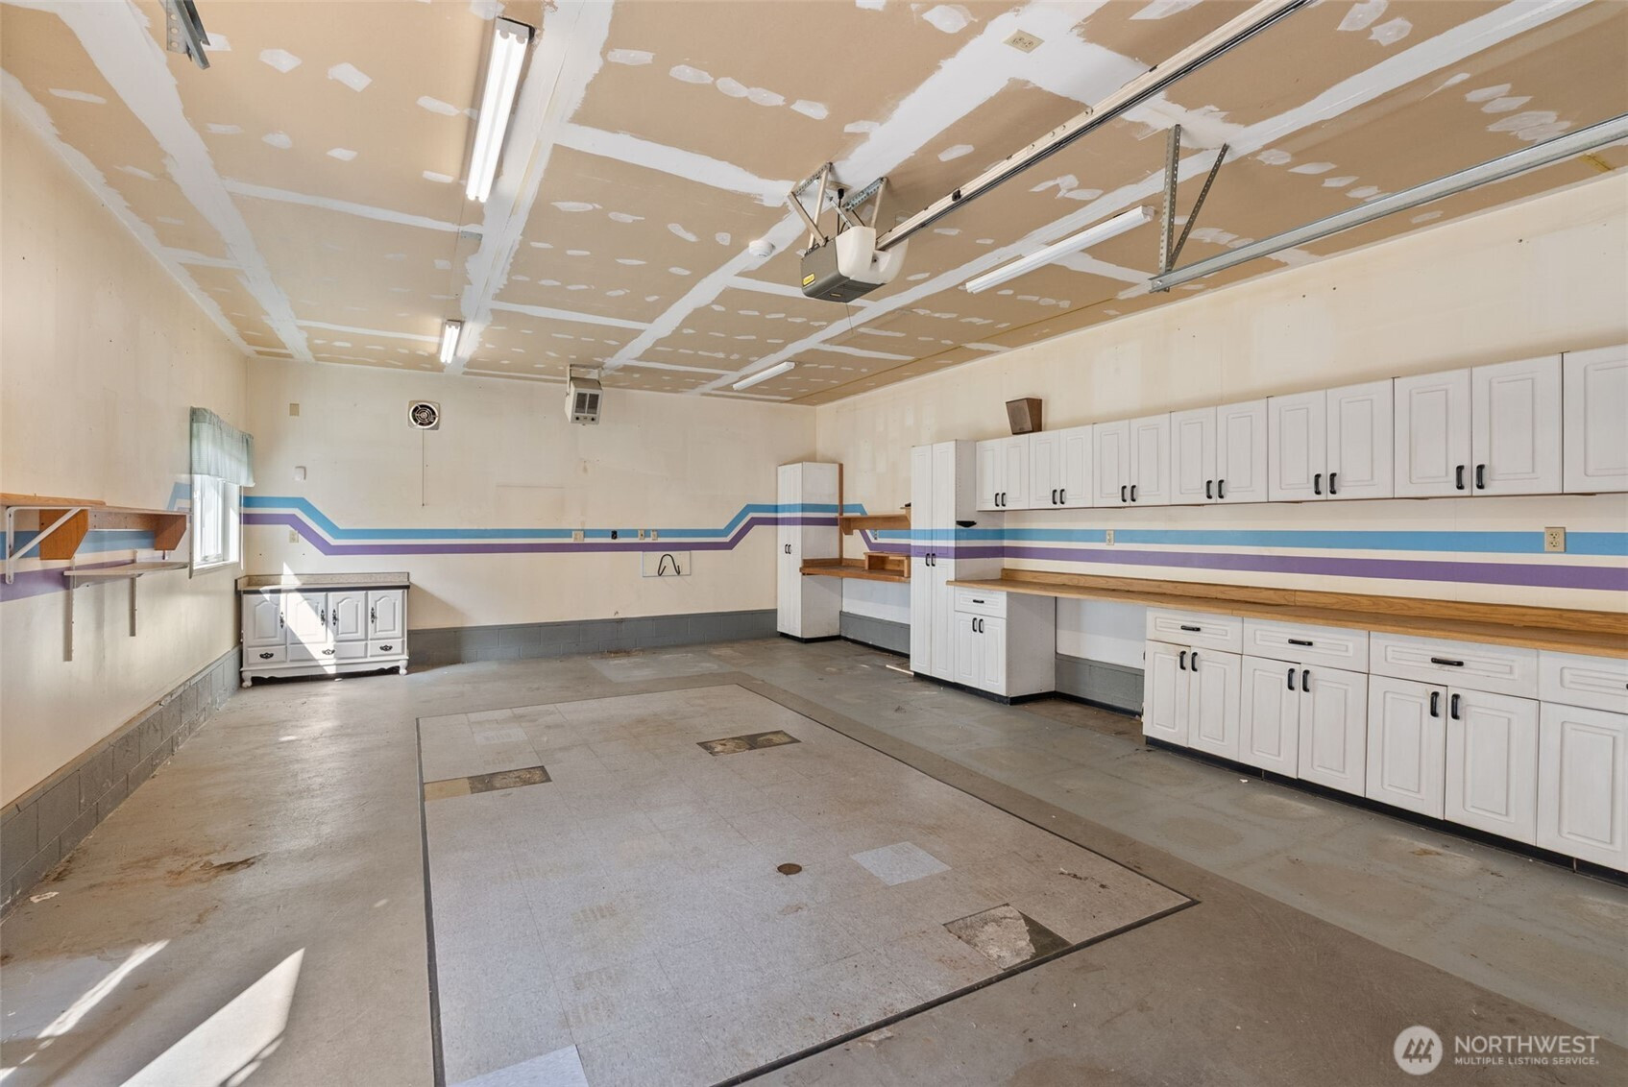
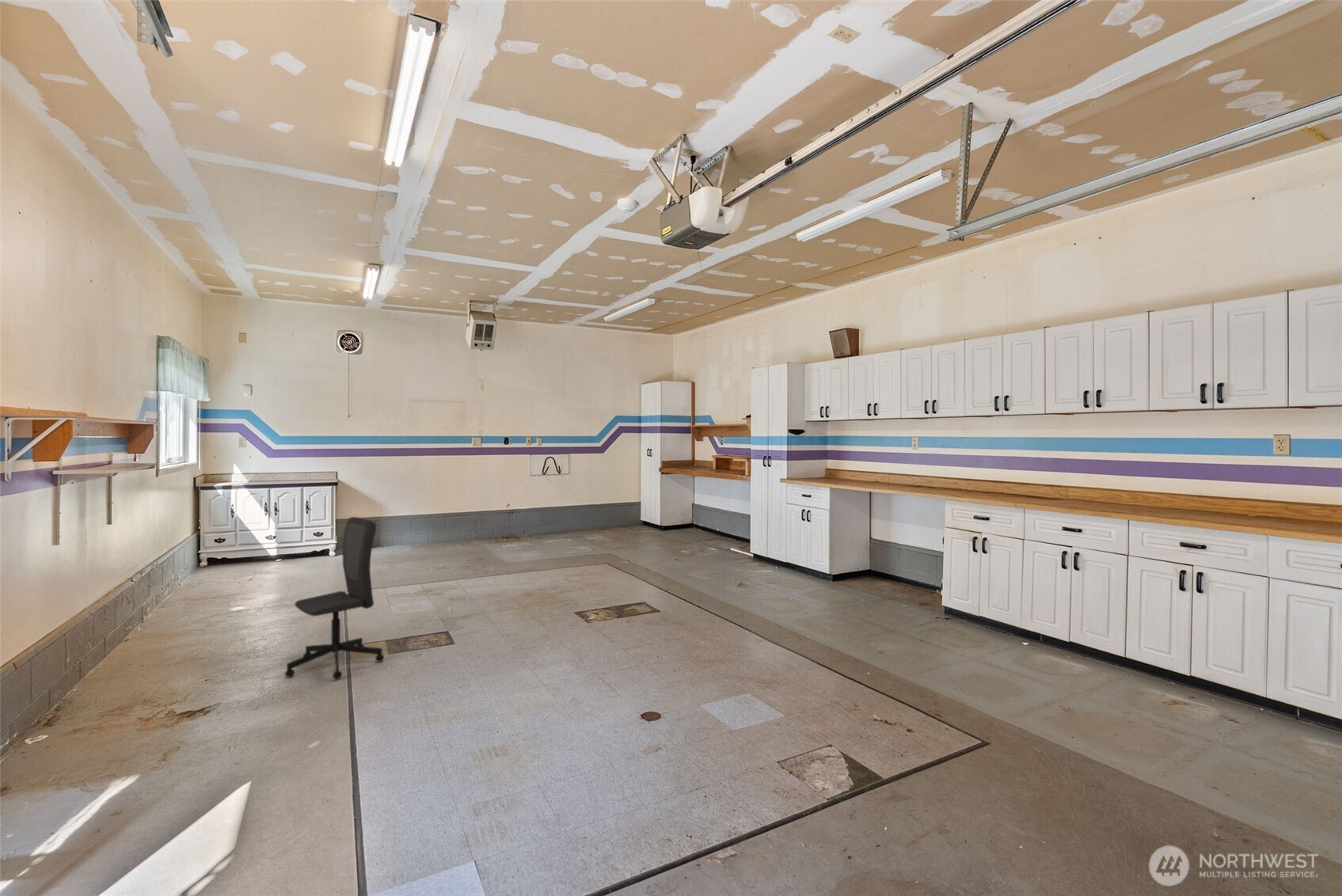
+ office chair [284,516,385,680]
